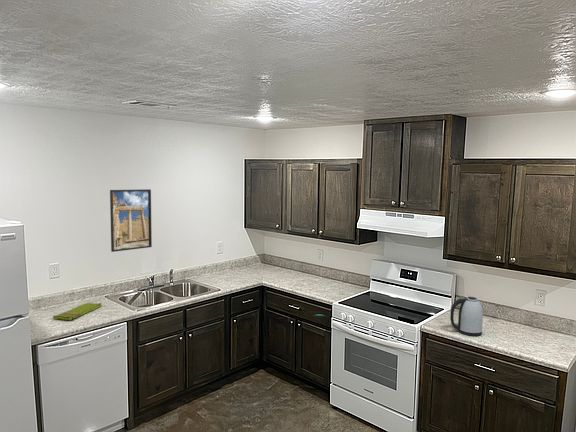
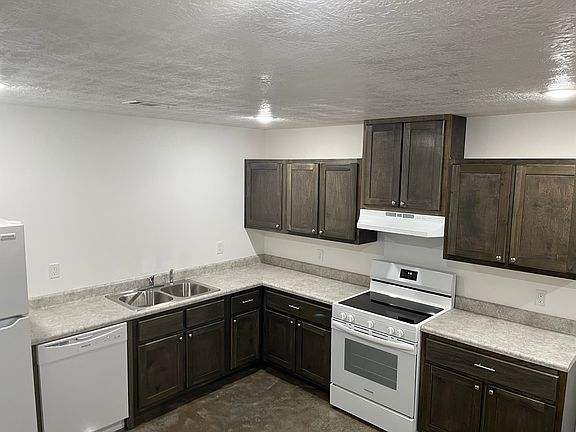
- kettle [449,296,484,337]
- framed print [109,188,153,253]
- dish towel [52,302,103,321]
